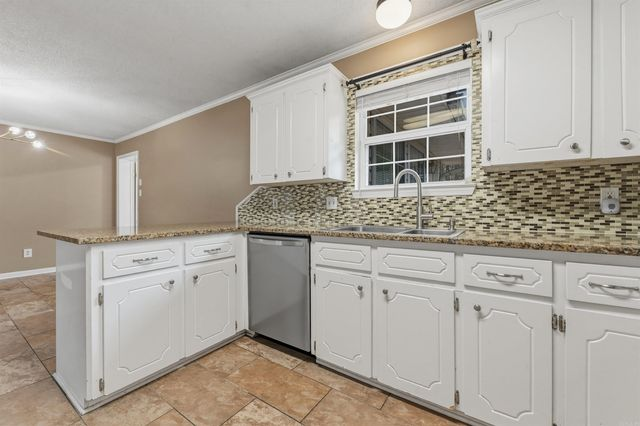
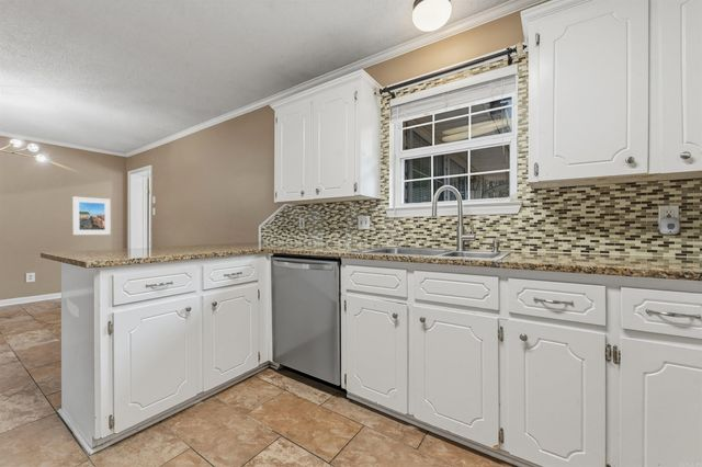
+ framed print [71,195,112,236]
